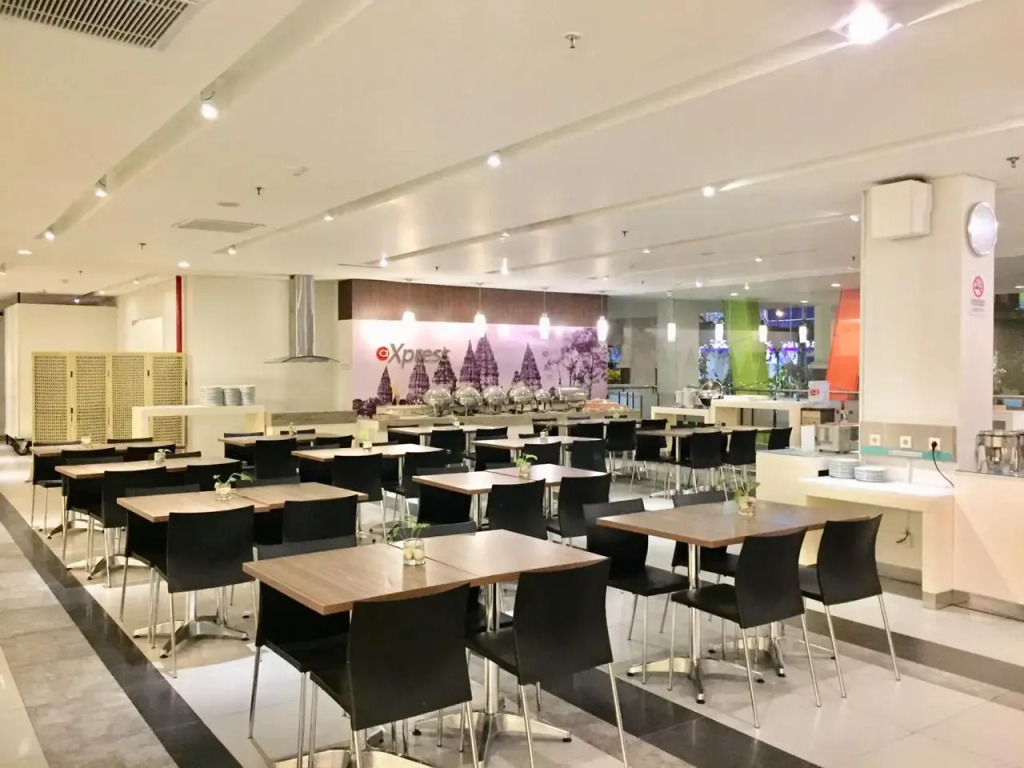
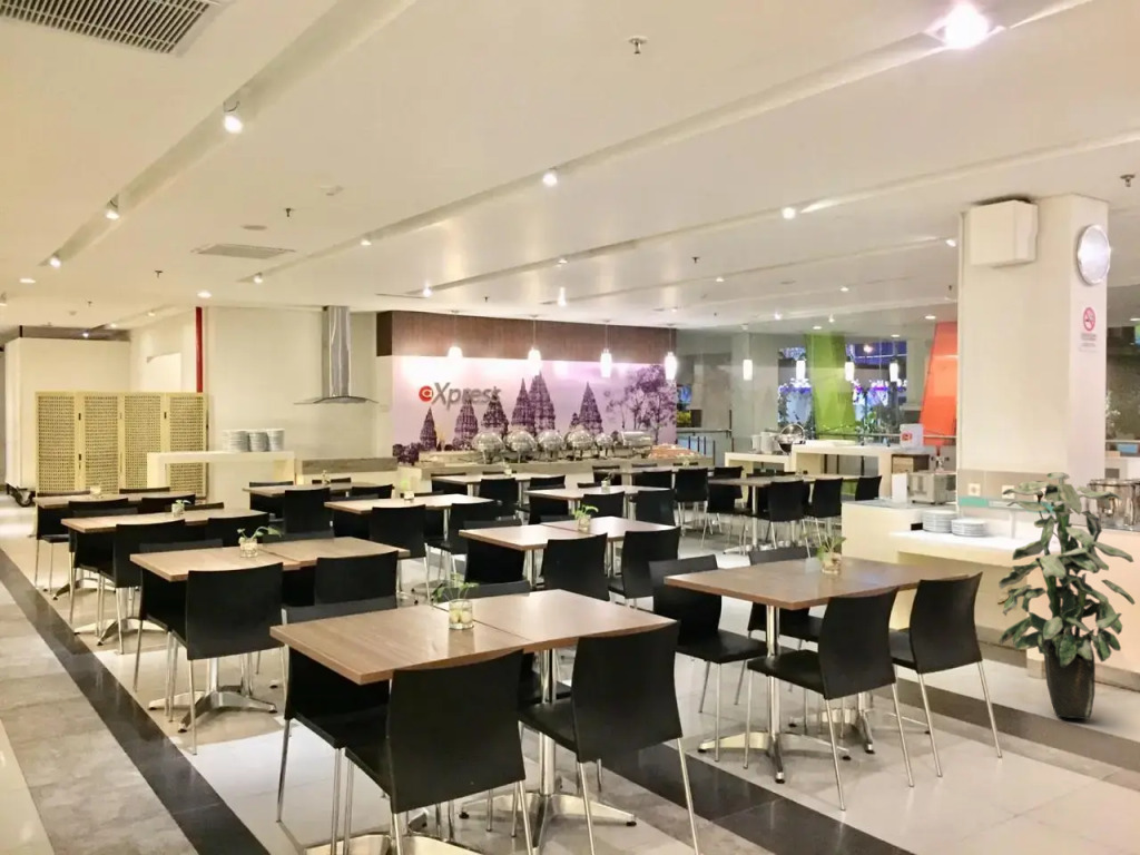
+ indoor plant [998,471,1137,720]
